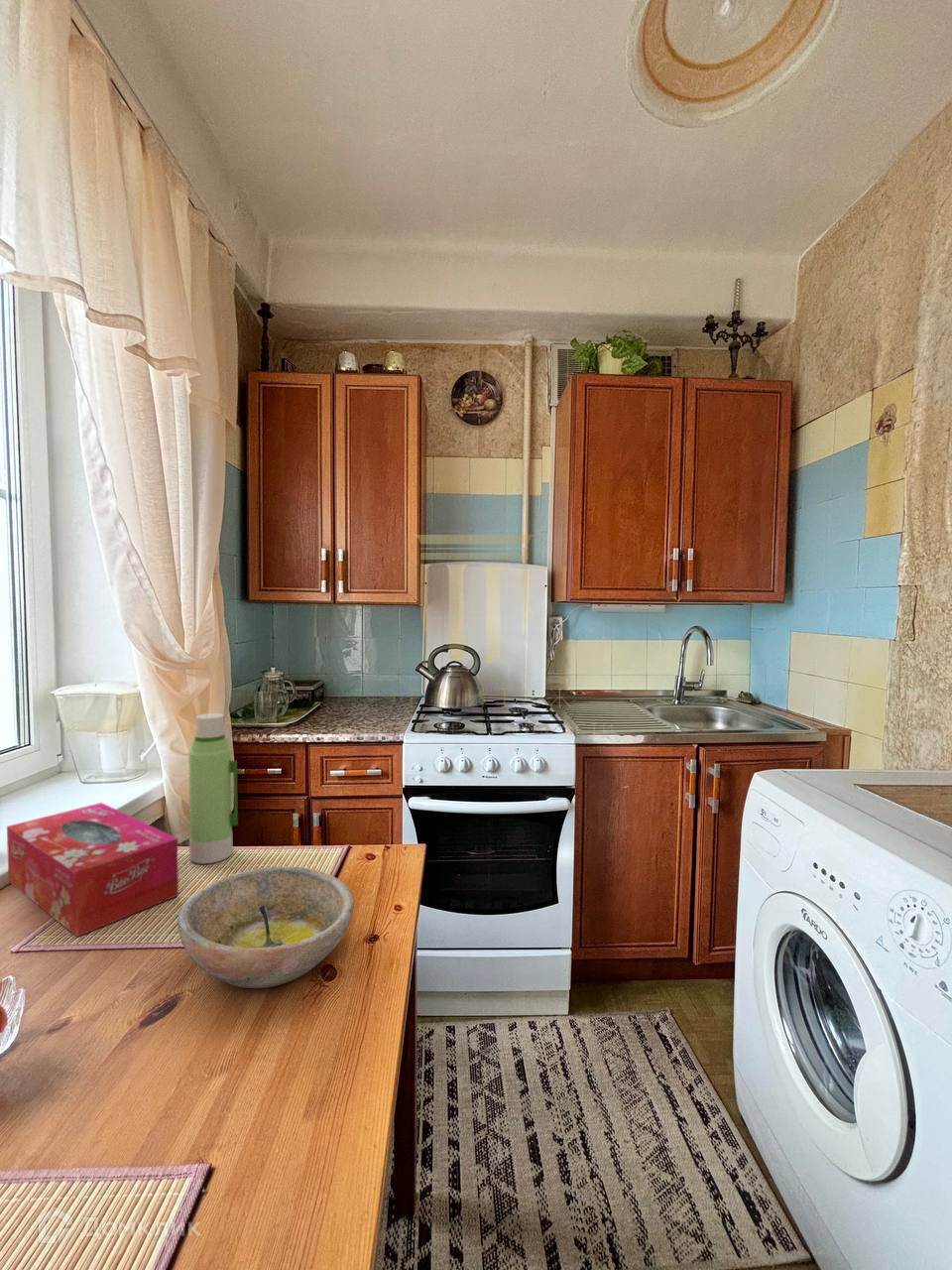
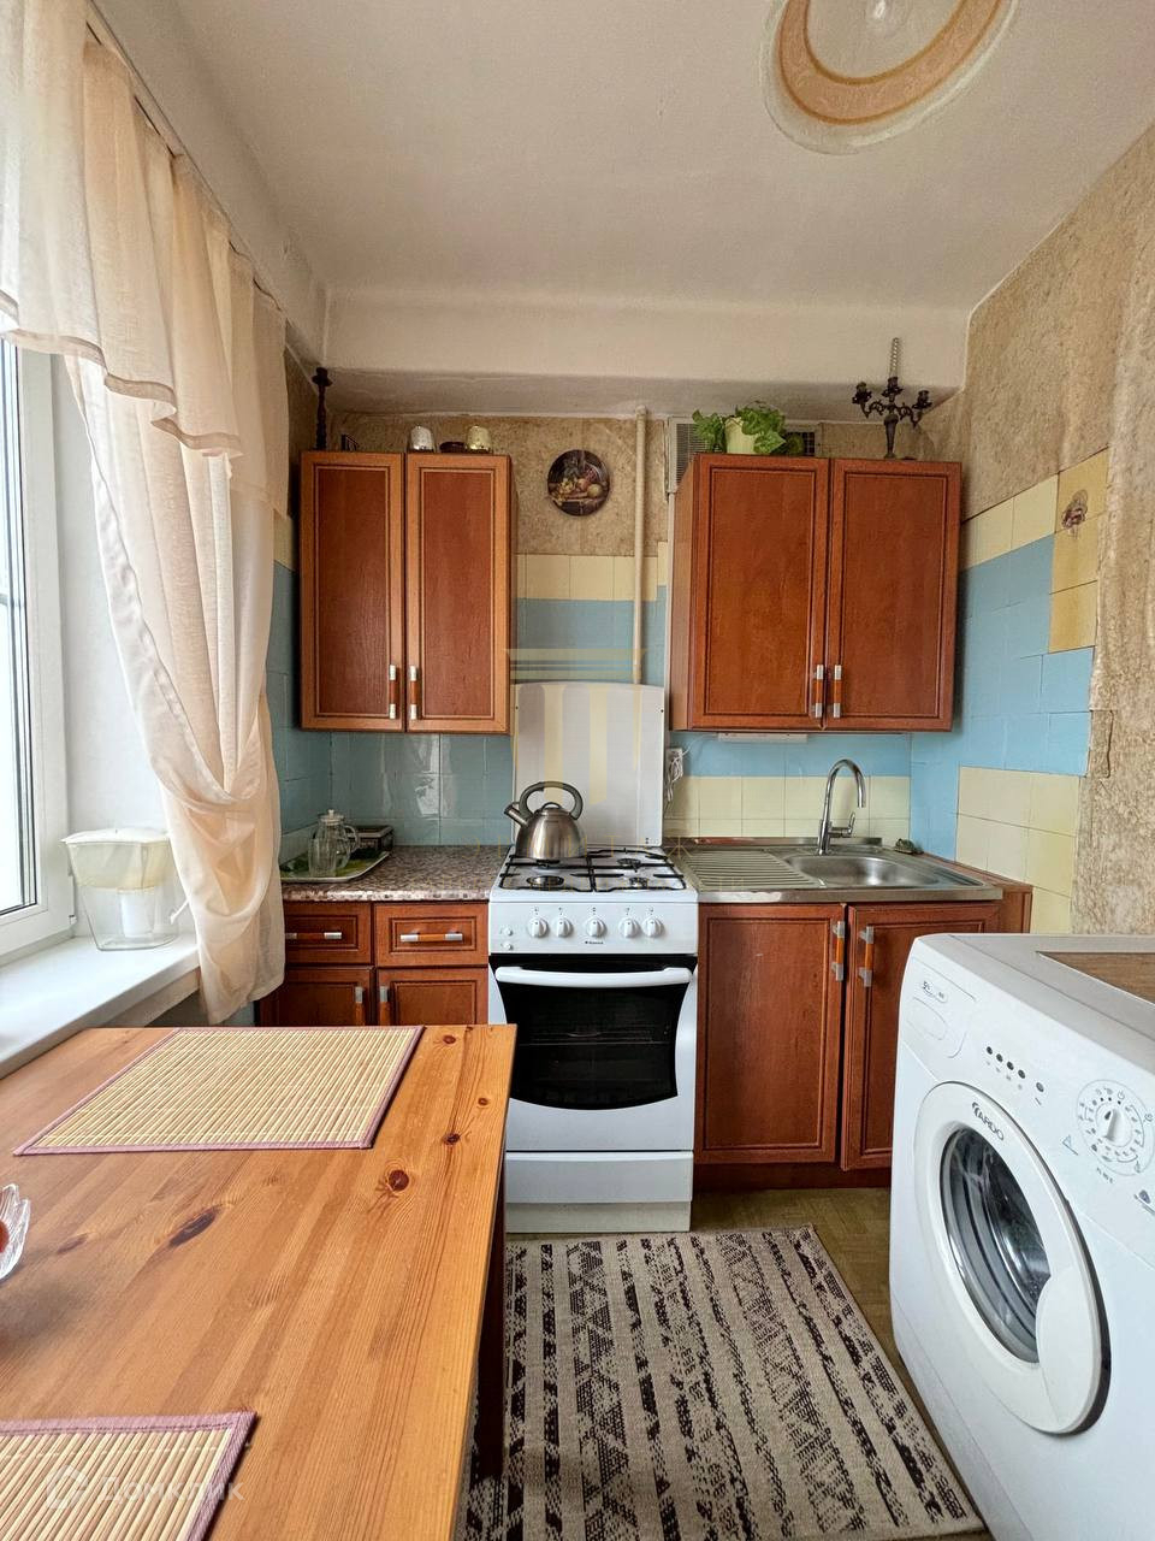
- water bottle [187,712,239,865]
- tissue box [6,802,179,939]
- bowl [177,866,355,989]
